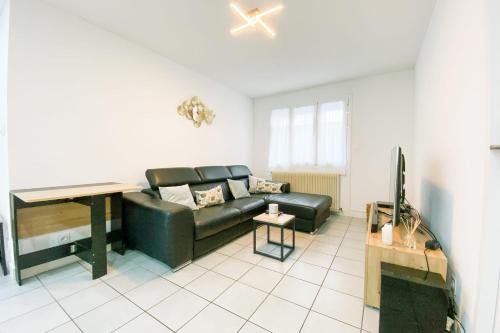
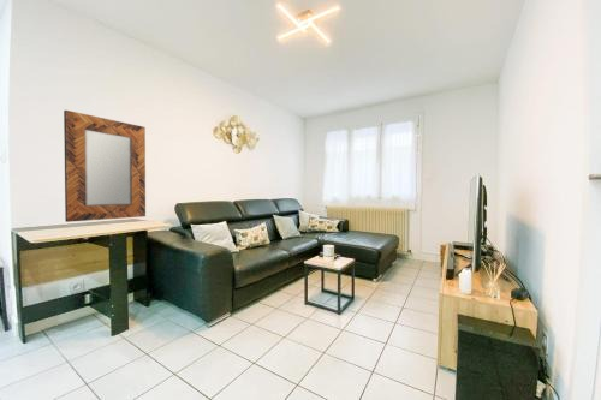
+ home mirror [63,109,147,223]
